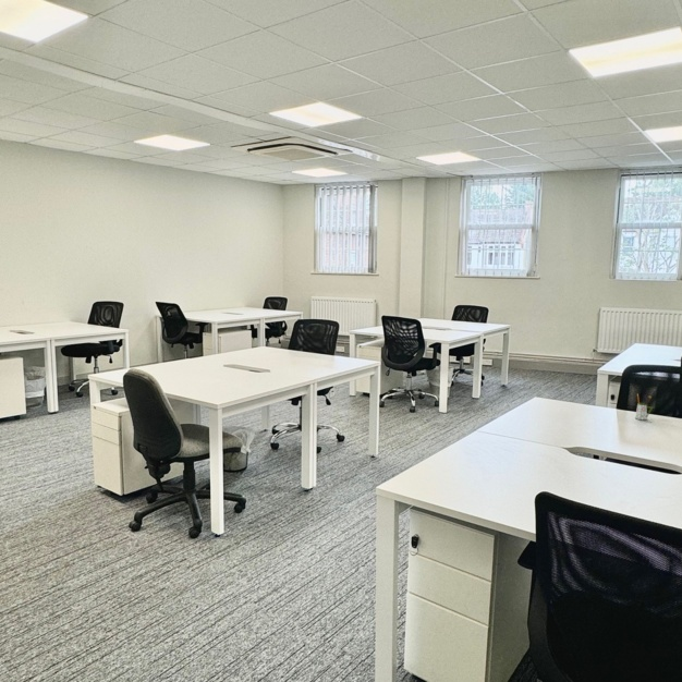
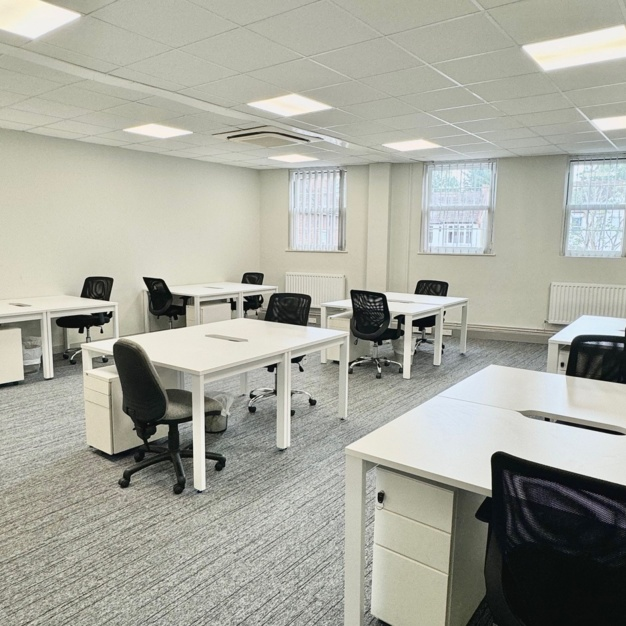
- pen holder [634,393,654,421]
